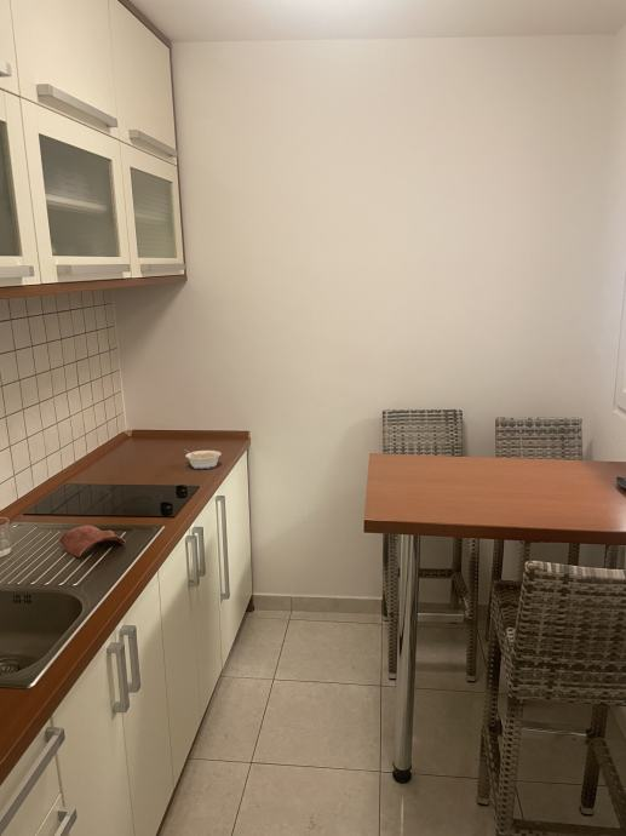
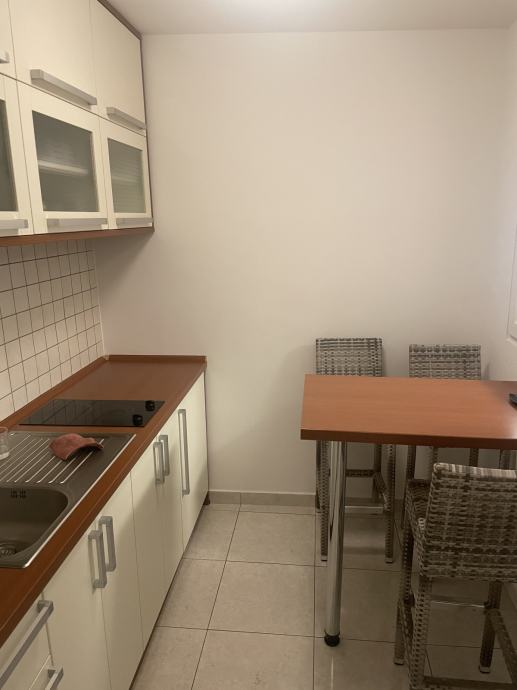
- legume [183,448,223,470]
